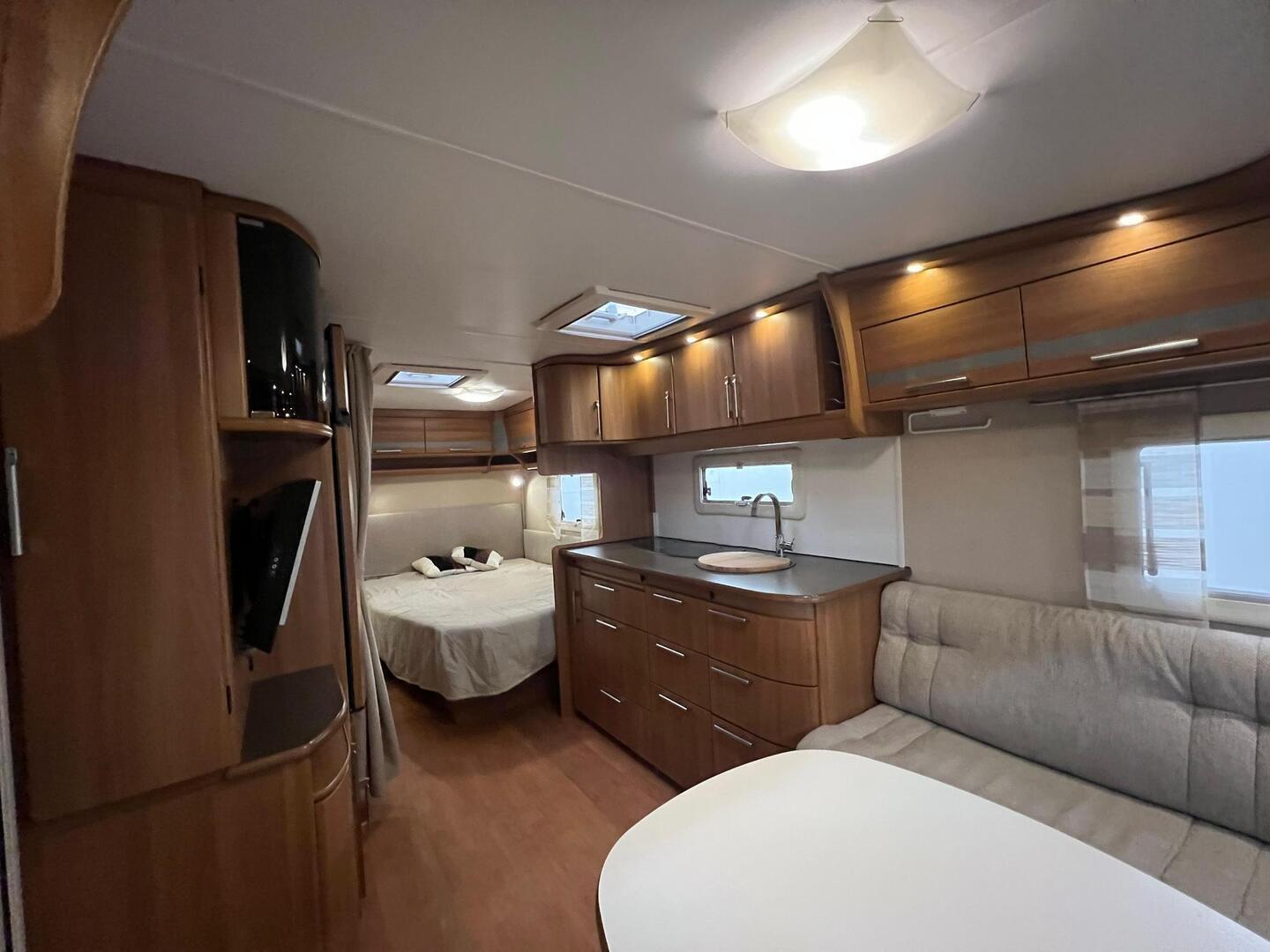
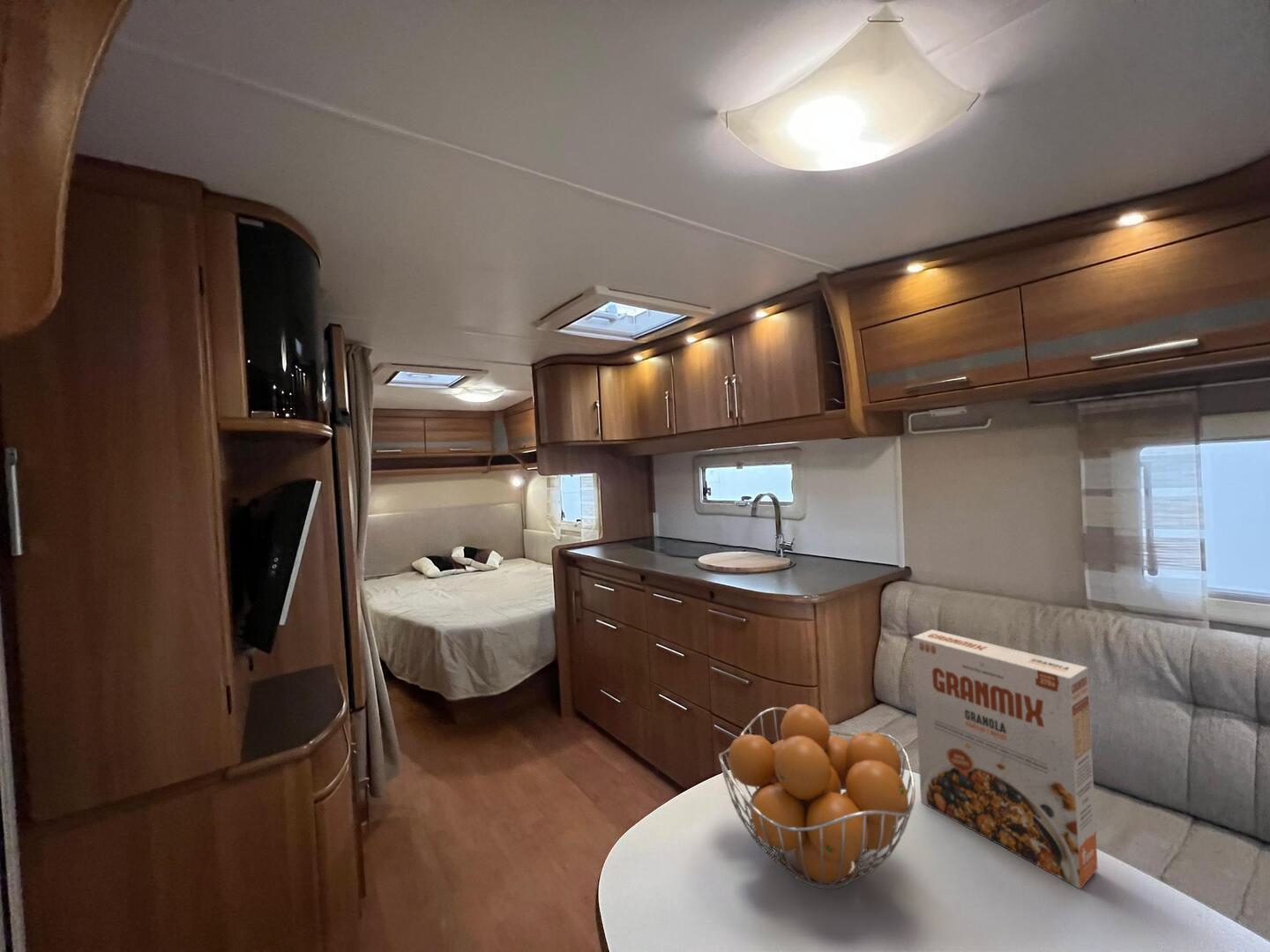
+ cereal box [911,628,1099,890]
+ fruit basket [718,703,915,890]
